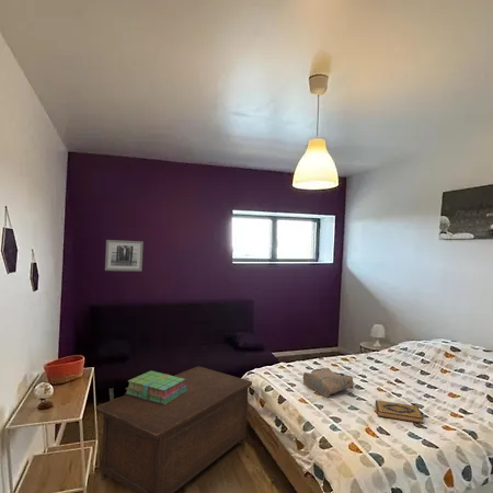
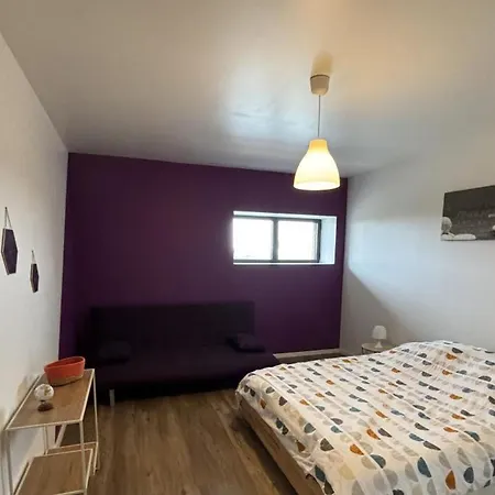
- tote bag [302,367,355,399]
- stack of books [124,369,187,404]
- wall art [104,239,145,273]
- hardback book [375,399,425,425]
- cabinet [95,365,253,493]
